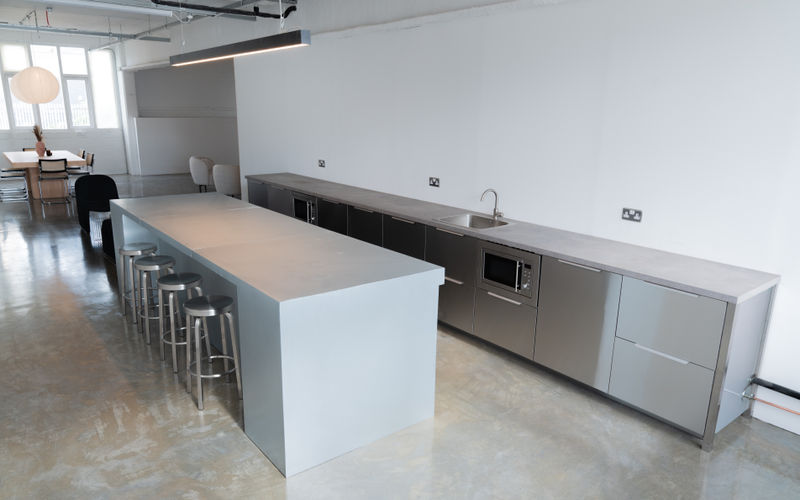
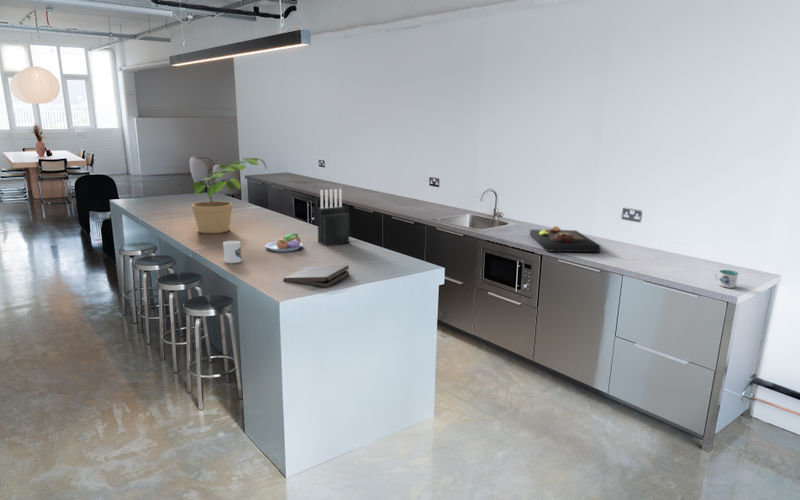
+ potted plant [191,157,268,234]
+ knife block [316,188,350,247]
+ cutting board [529,225,602,253]
+ fruit bowl [264,232,304,253]
+ pizza box [283,264,350,288]
+ mug [714,269,740,289]
+ mug [222,240,242,264]
